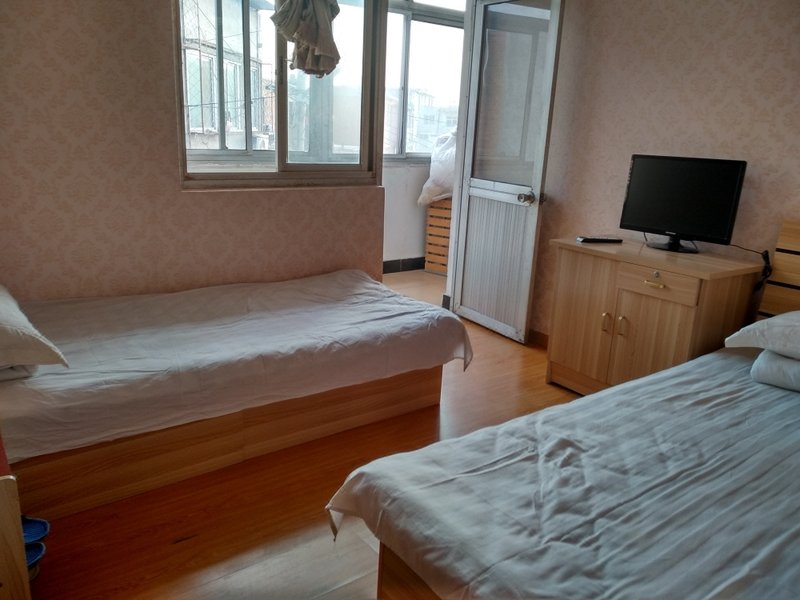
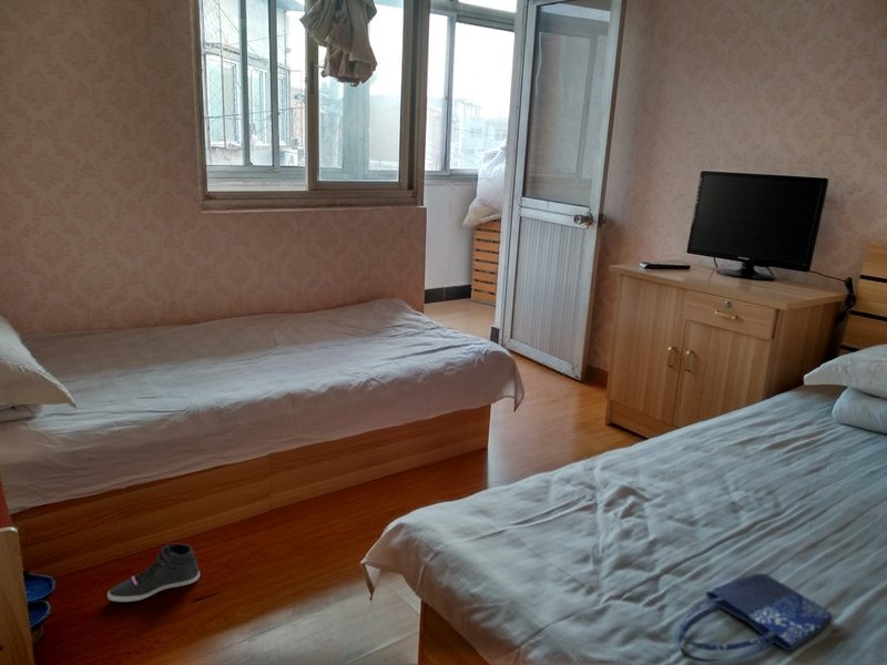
+ shopping bag [677,572,834,663]
+ sneaker [106,543,201,603]
